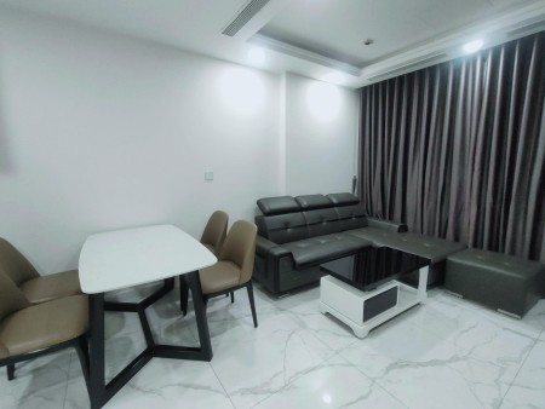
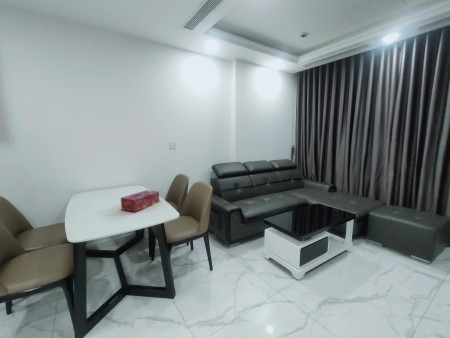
+ tissue box [120,189,160,213]
